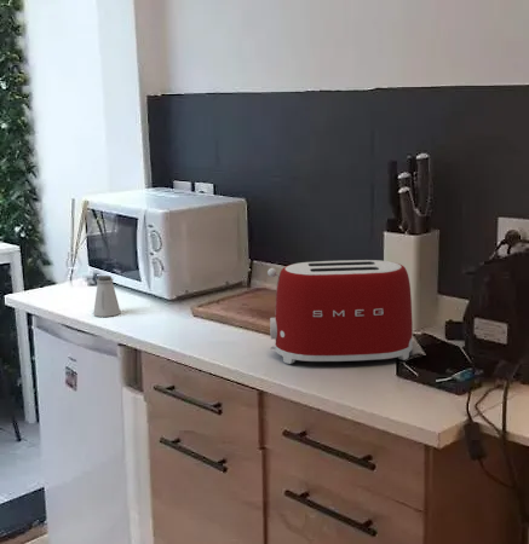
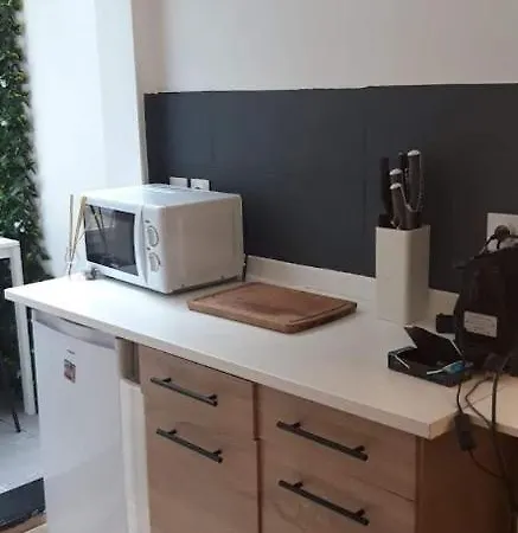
- saltshaker [93,274,121,318]
- toaster [266,259,414,365]
